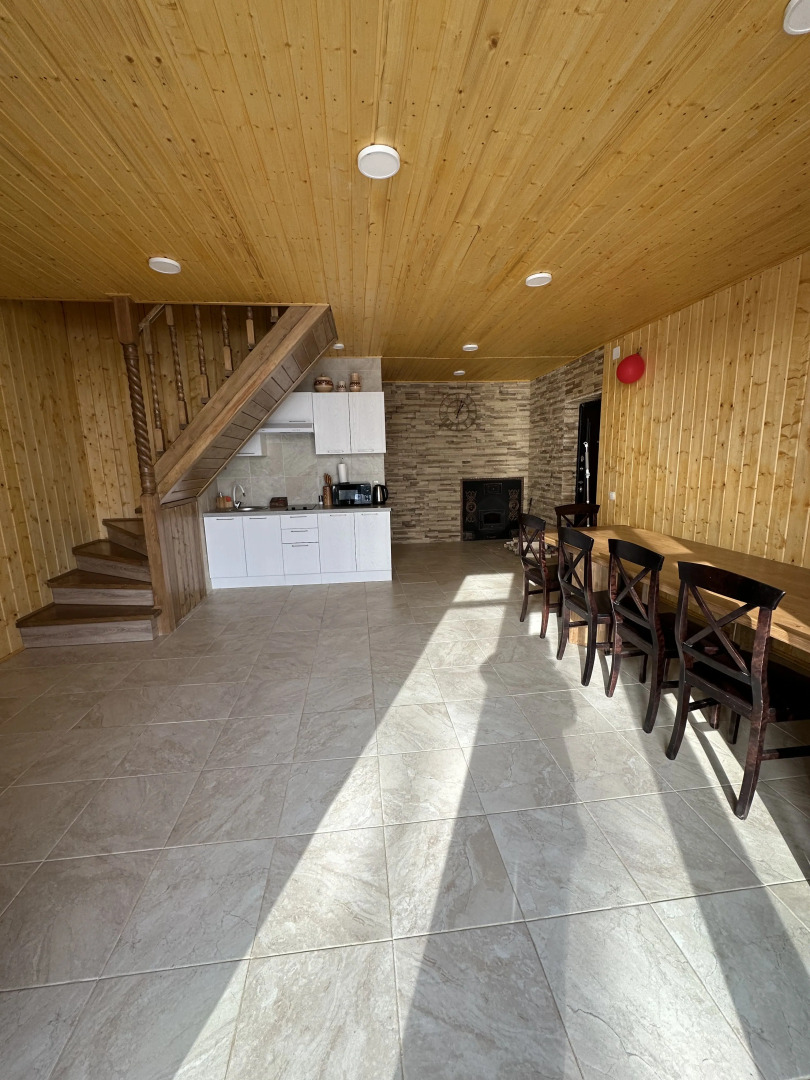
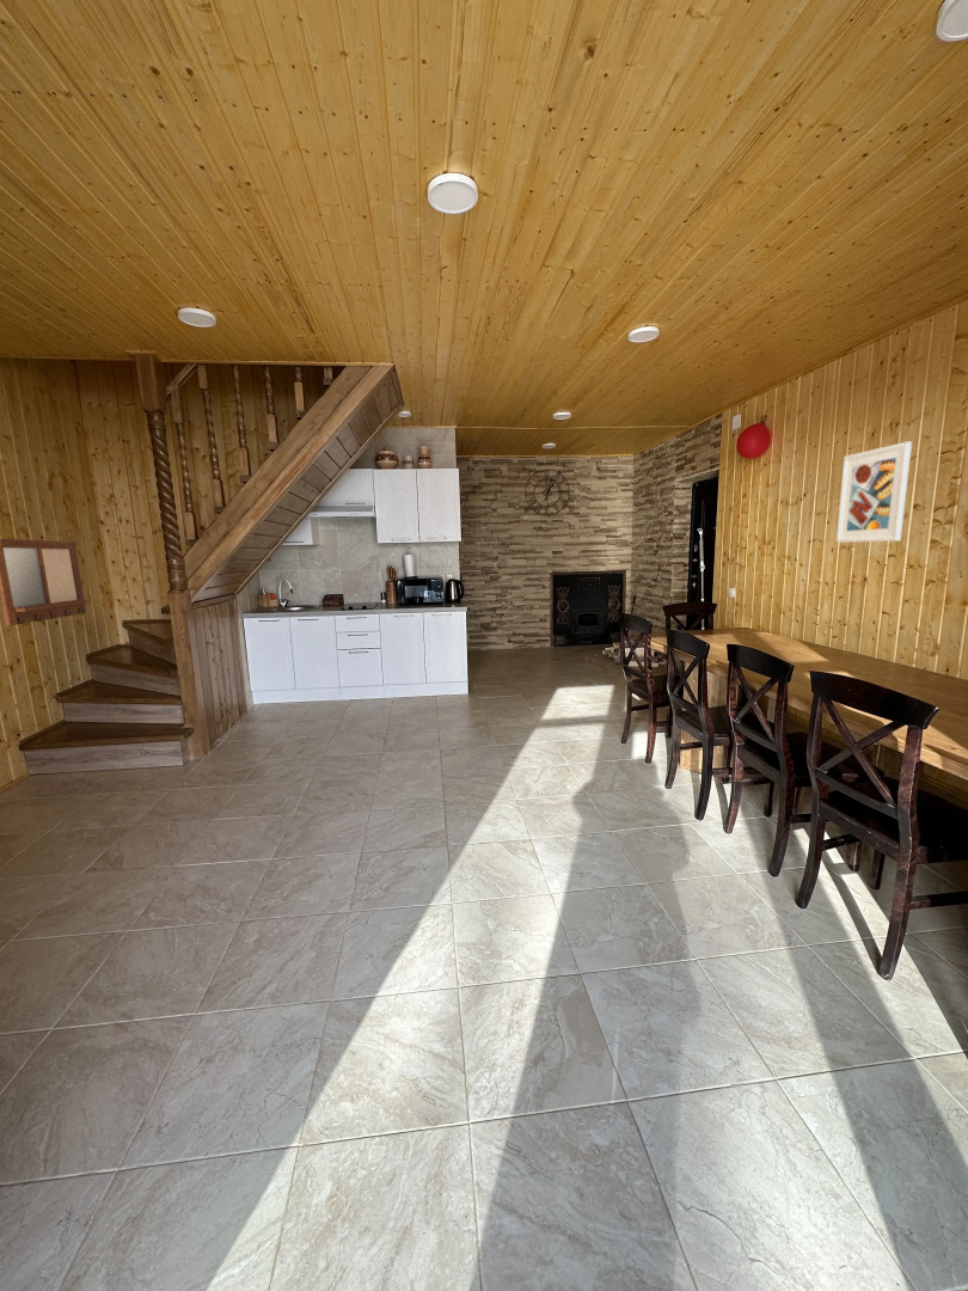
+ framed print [835,440,913,544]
+ writing board [0,538,88,628]
